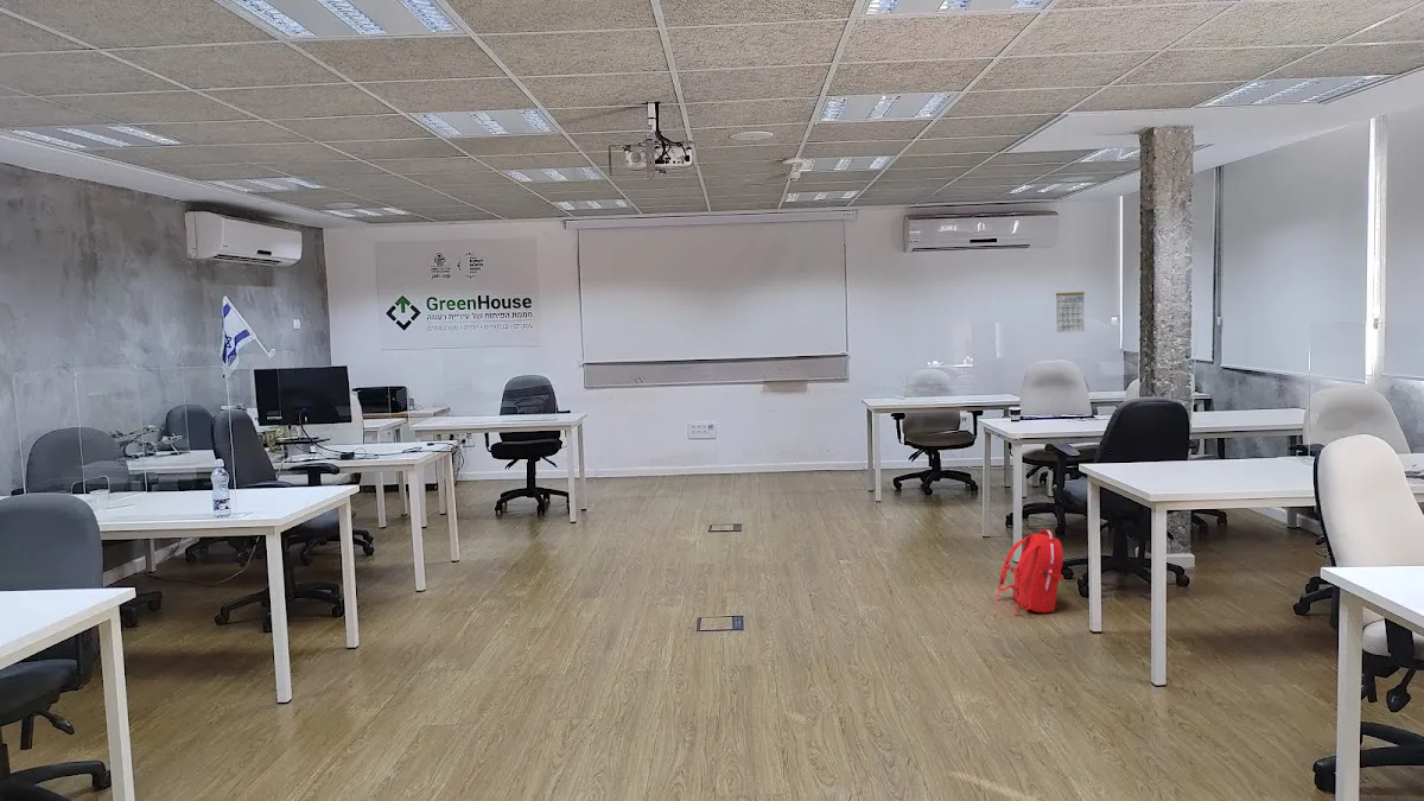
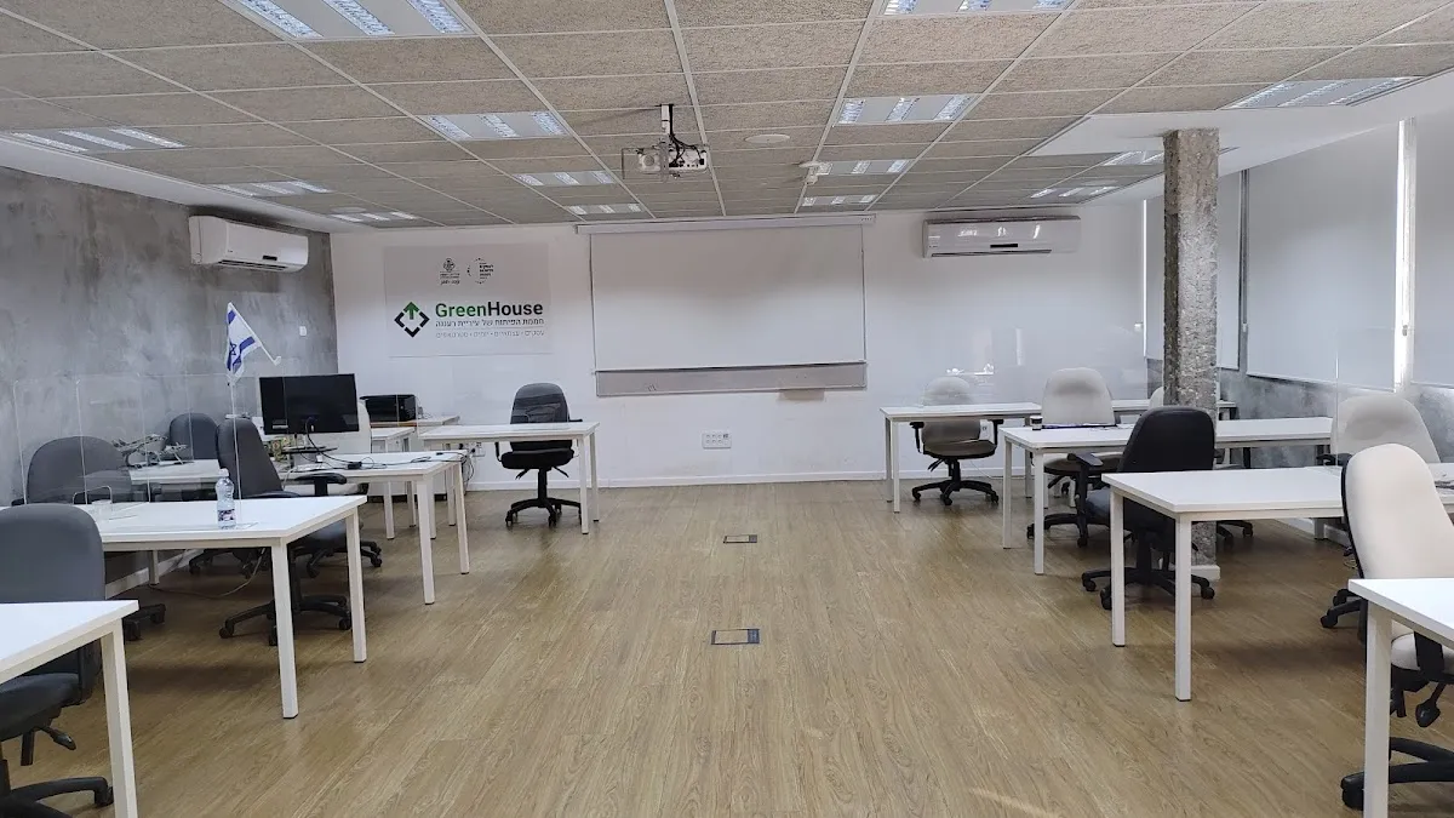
- calendar [1055,285,1086,333]
- backpack [996,528,1064,616]
